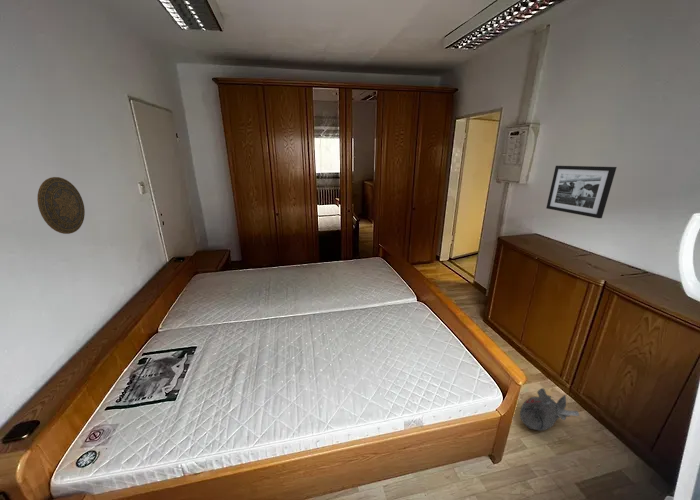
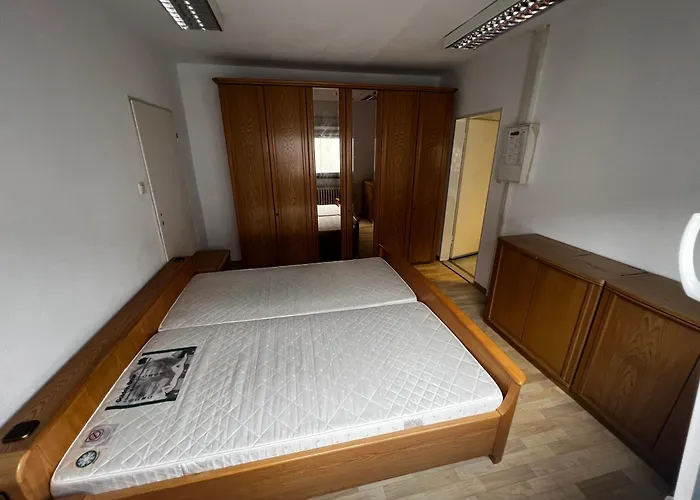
- plush toy [519,387,580,432]
- picture frame [545,165,618,219]
- decorative plate [36,176,86,235]
